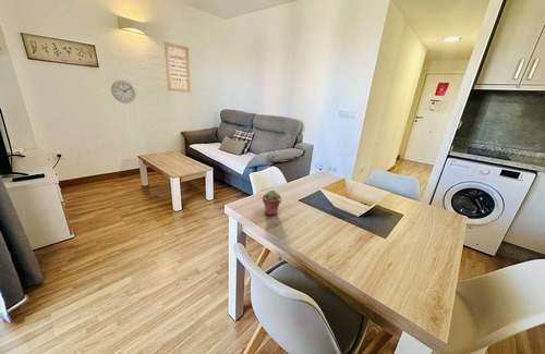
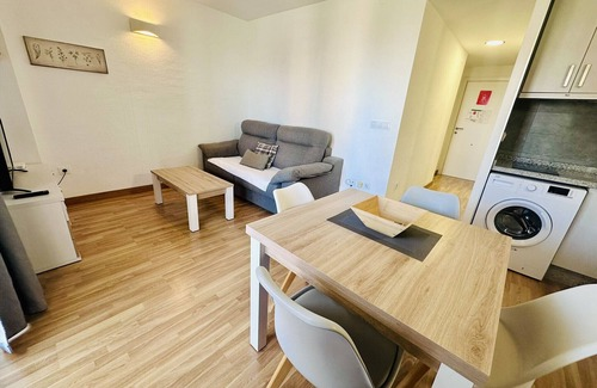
- wall art [164,40,192,94]
- wall clock [110,80,137,105]
- potted succulent [262,190,282,217]
